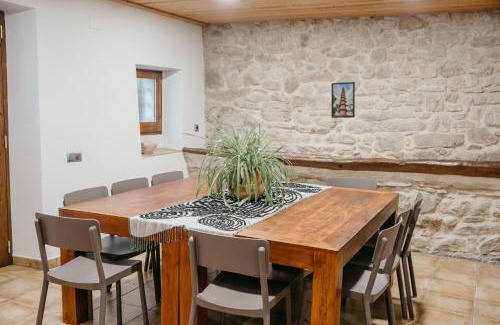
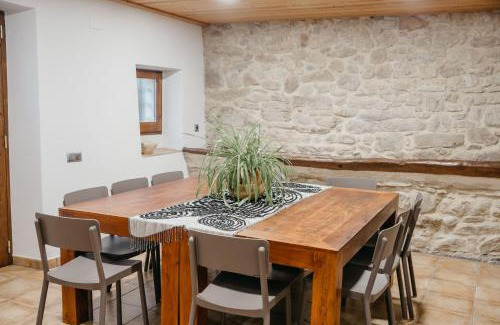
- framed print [330,81,356,119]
